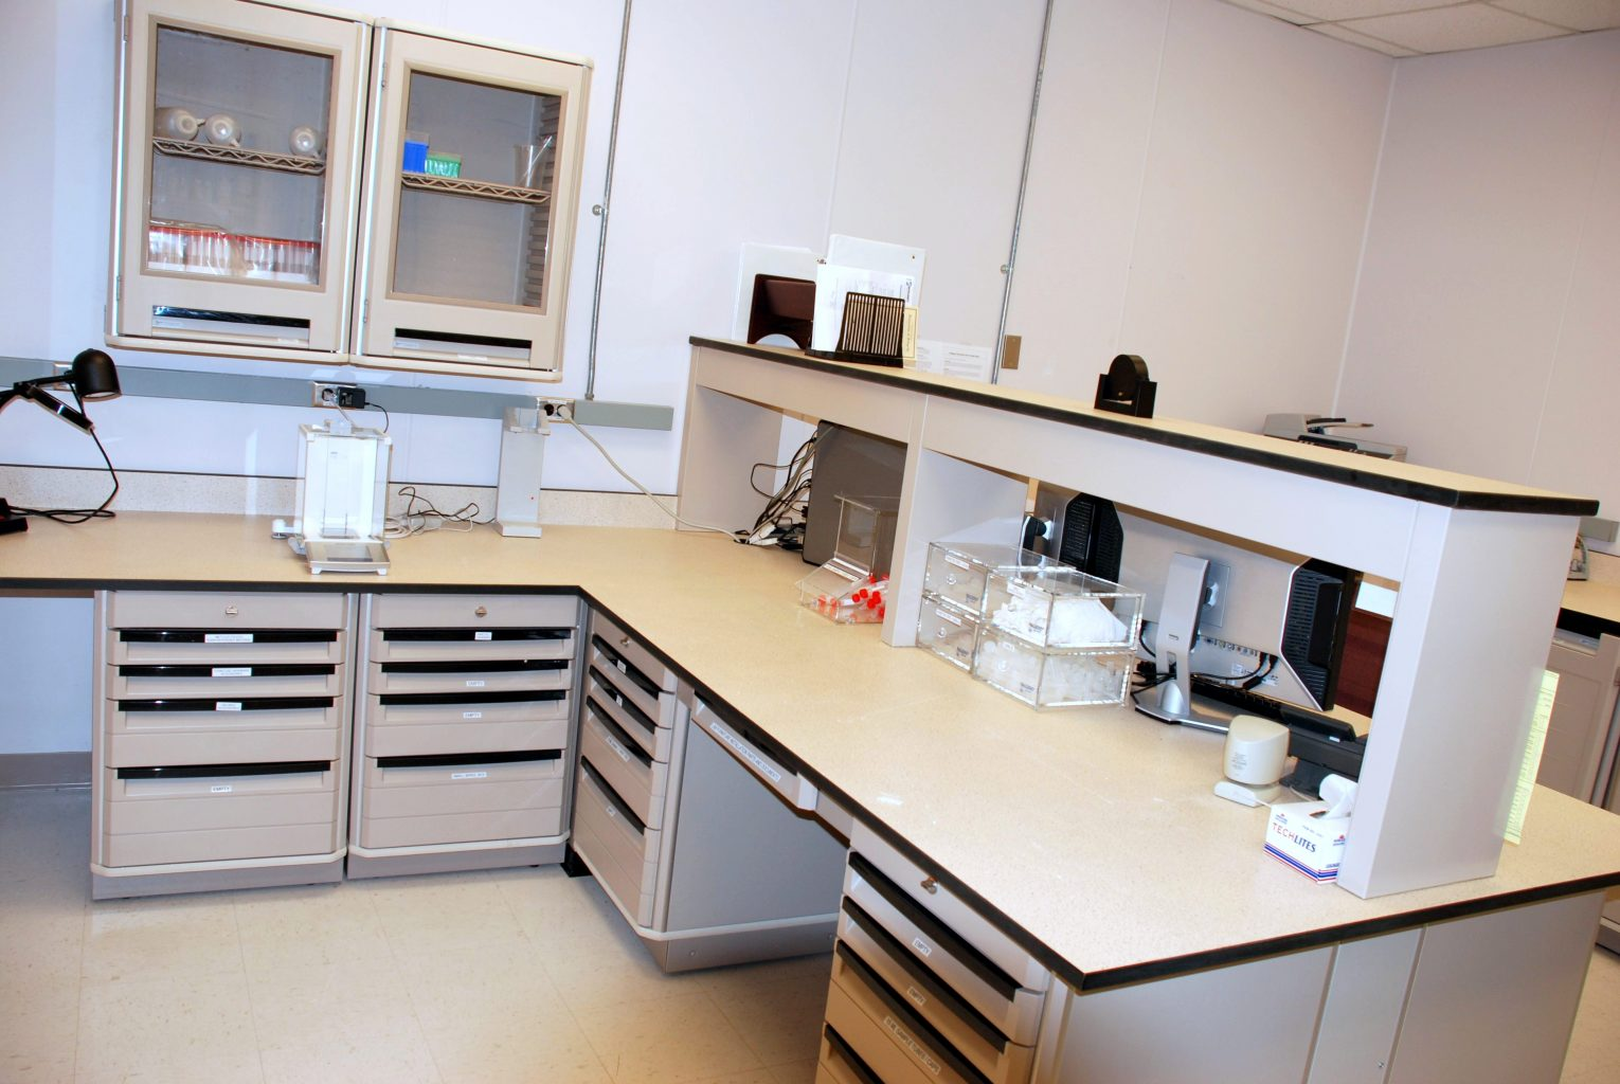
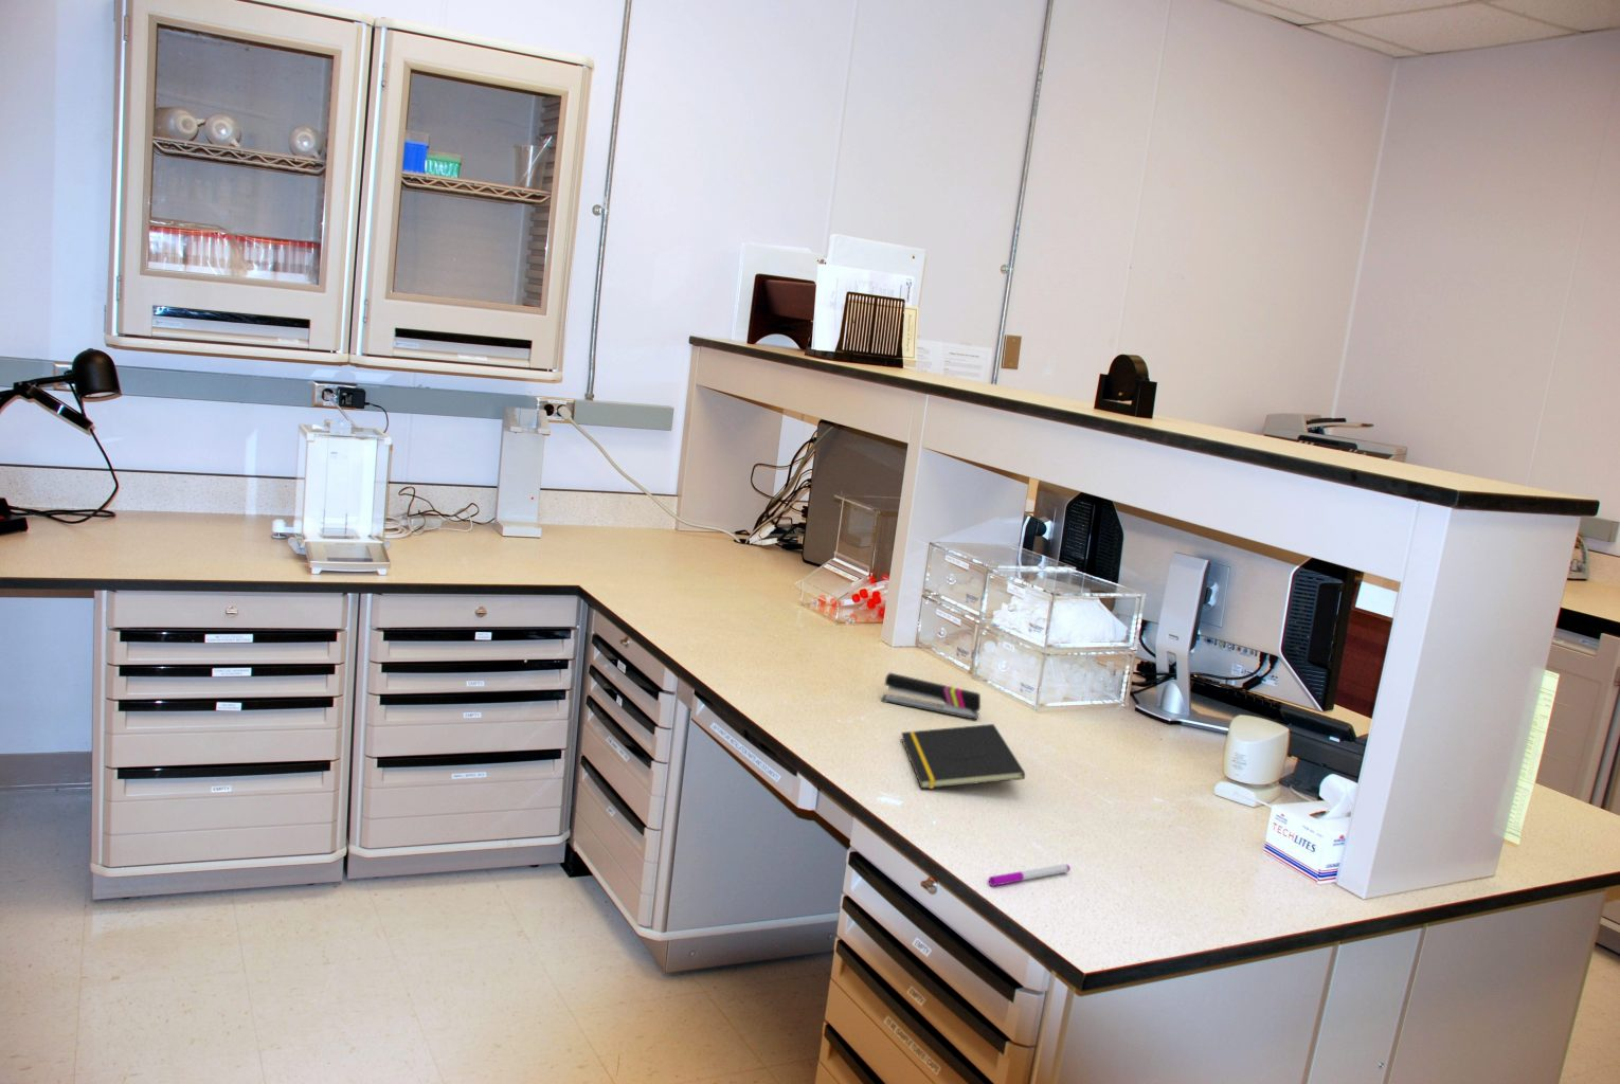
+ pen [988,864,1072,887]
+ notepad [900,723,1026,790]
+ stapler [880,673,981,721]
